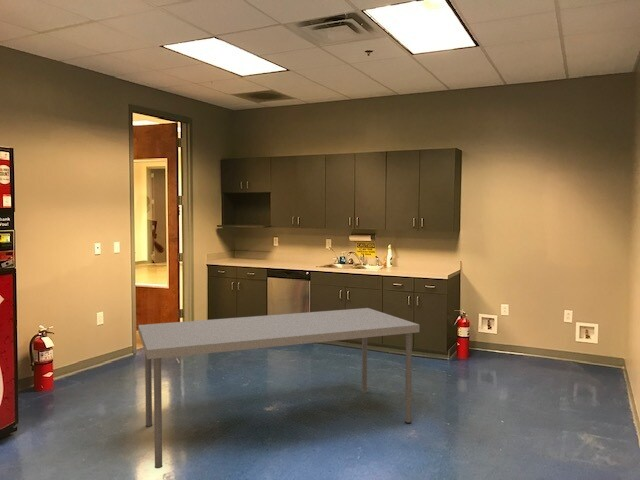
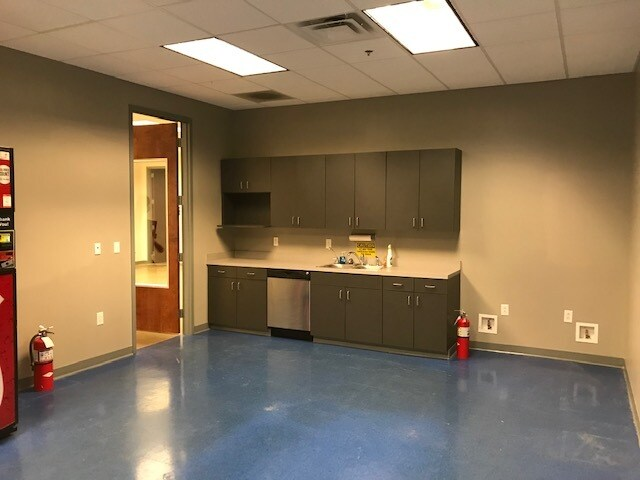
- dining table [137,307,420,469]
